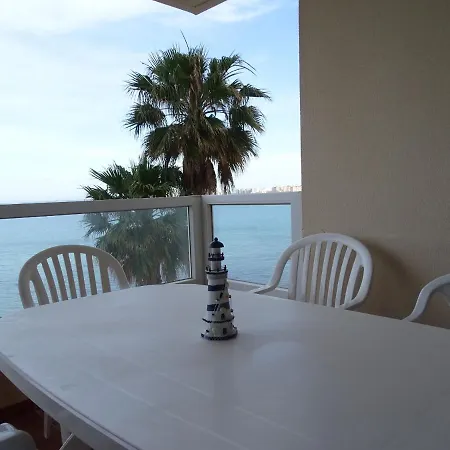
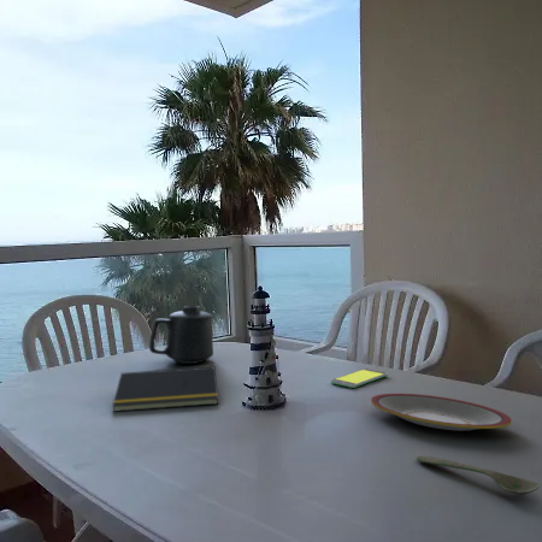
+ smartphone [330,367,388,389]
+ mug [148,305,214,365]
+ spoon [416,455,541,496]
+ plate [370,393,513,432]
+ notepad [111,366,219,413]
